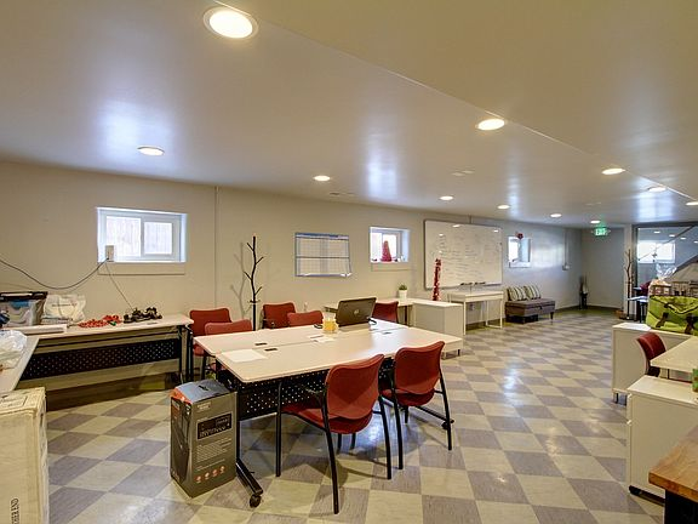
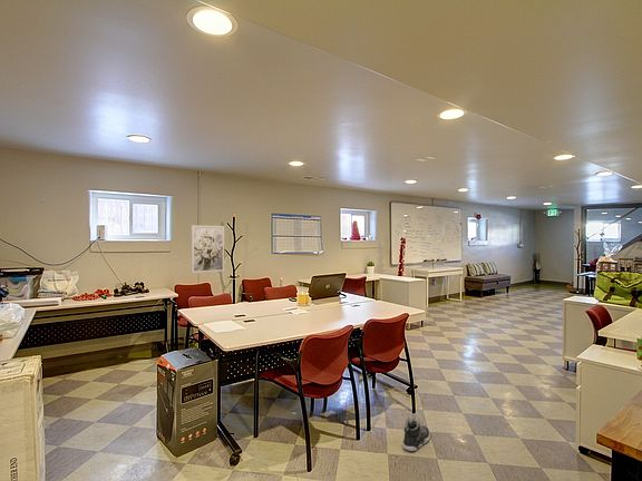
+ wall art [191,224,225,274]
+ sneaker [402,418,431,452]
